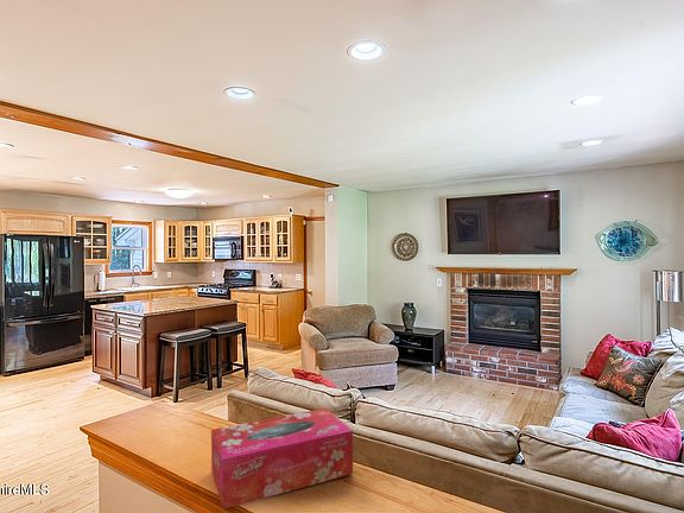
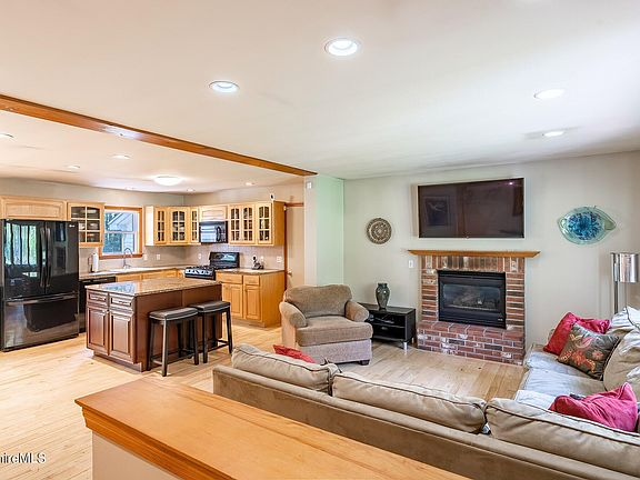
- tissue box [210,407,354,511]
